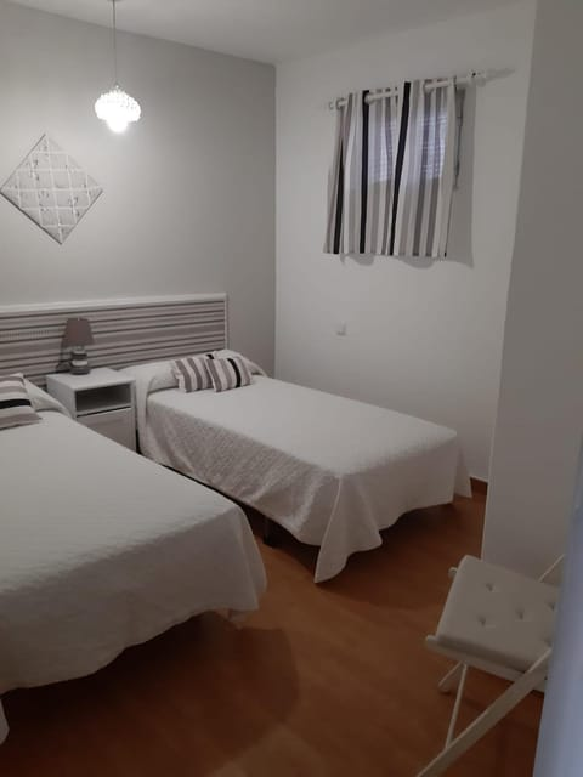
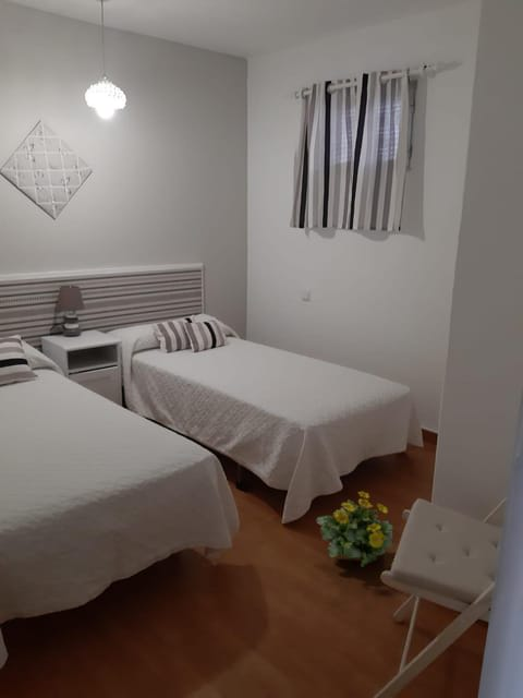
+ flowering plant [315,491,394,568]
